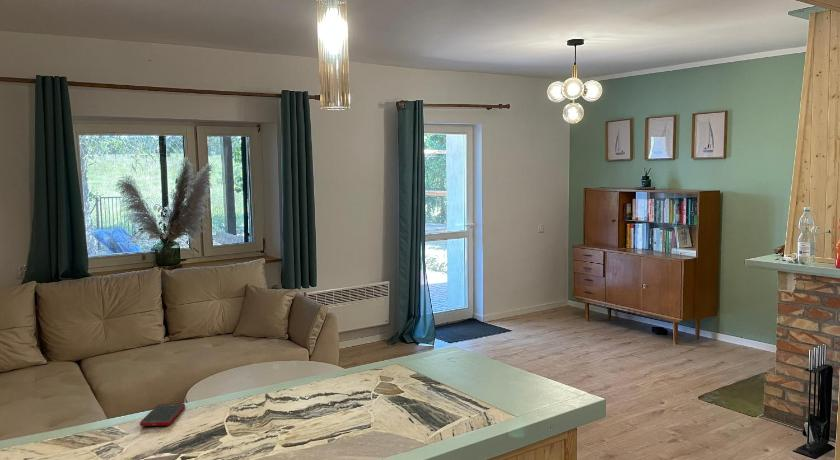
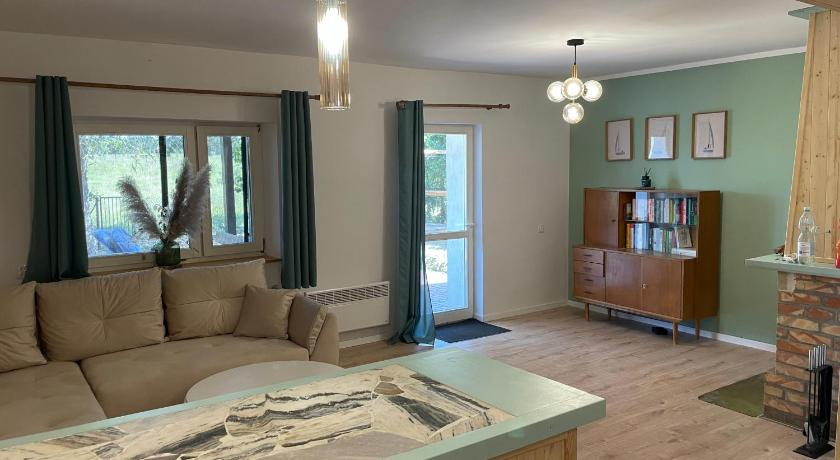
- cell phone [139,403,186,427]
